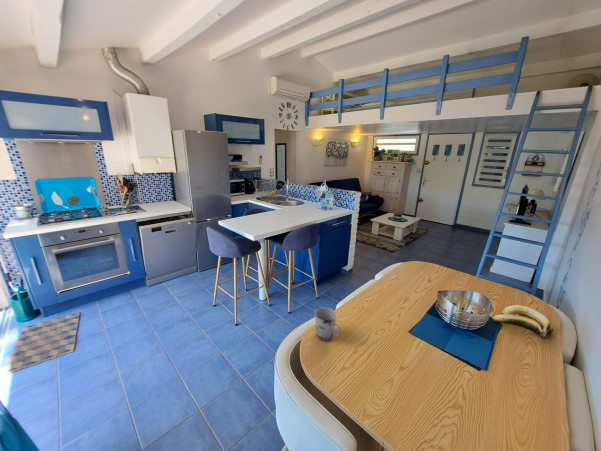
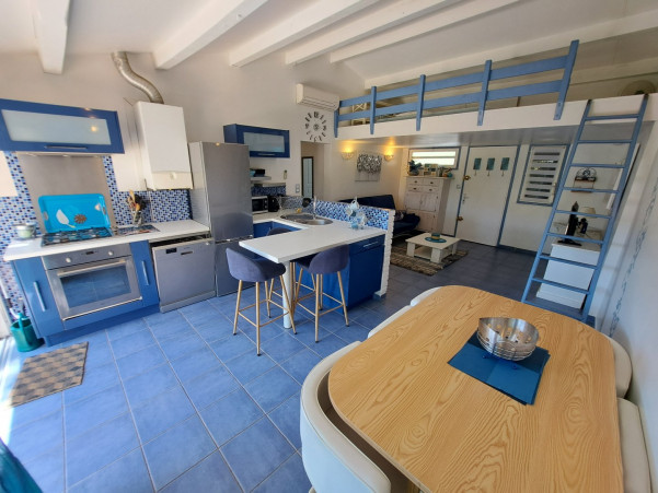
- banana [491,304,555,339]
- cup [314,306,342,342]
